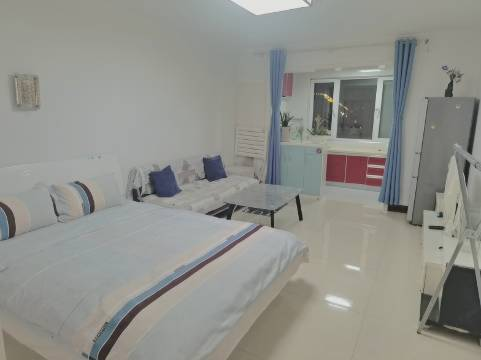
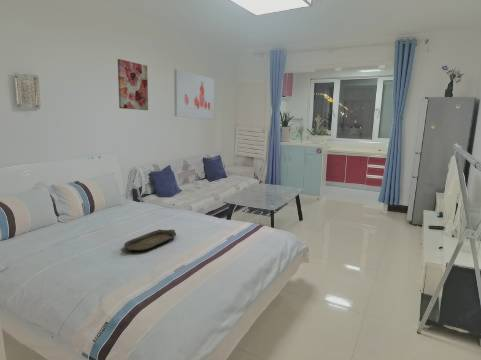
+ wall art [117,58,149,111]
+ wall art [173,68,215,120]
+ serving tray [123,229,177,253]
